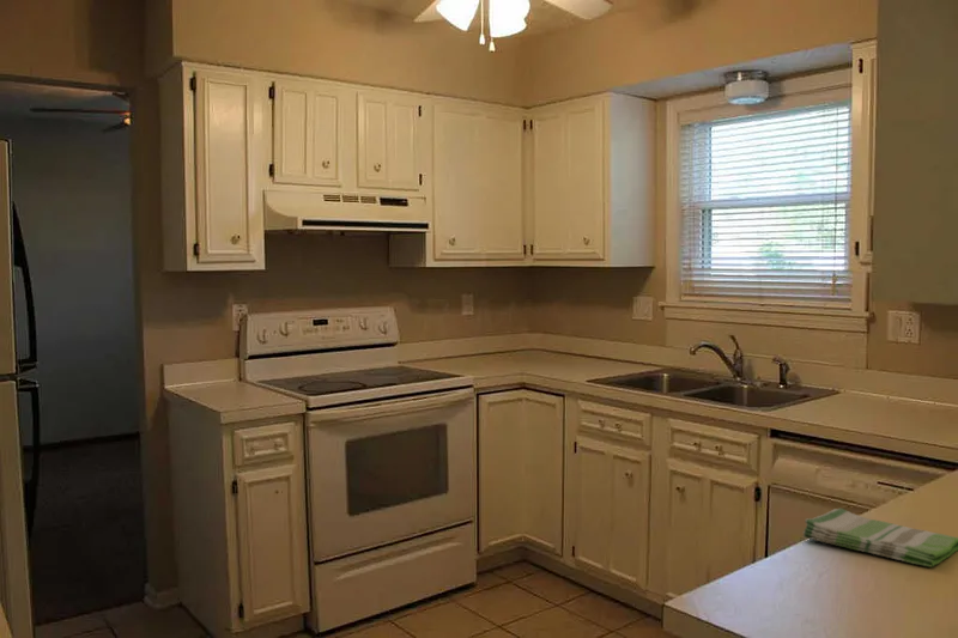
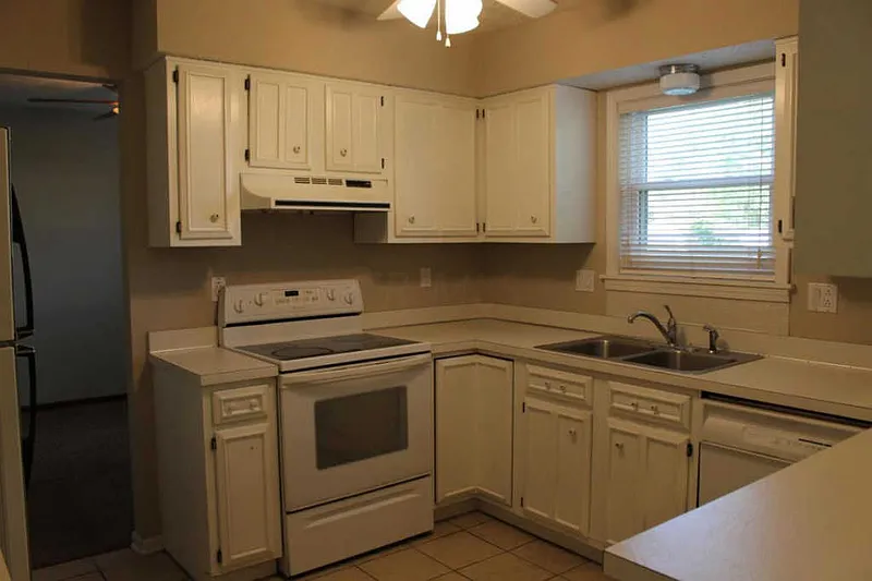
- dish towel [801,508,958,567]
